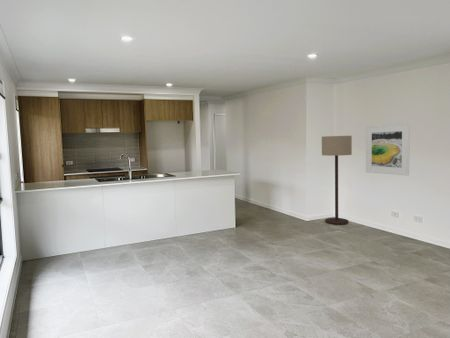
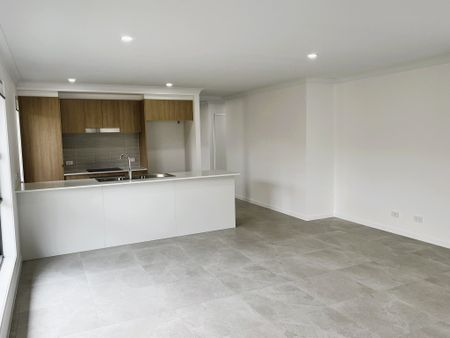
- floor lamp [321,135,353,226]
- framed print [365,122,411,177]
